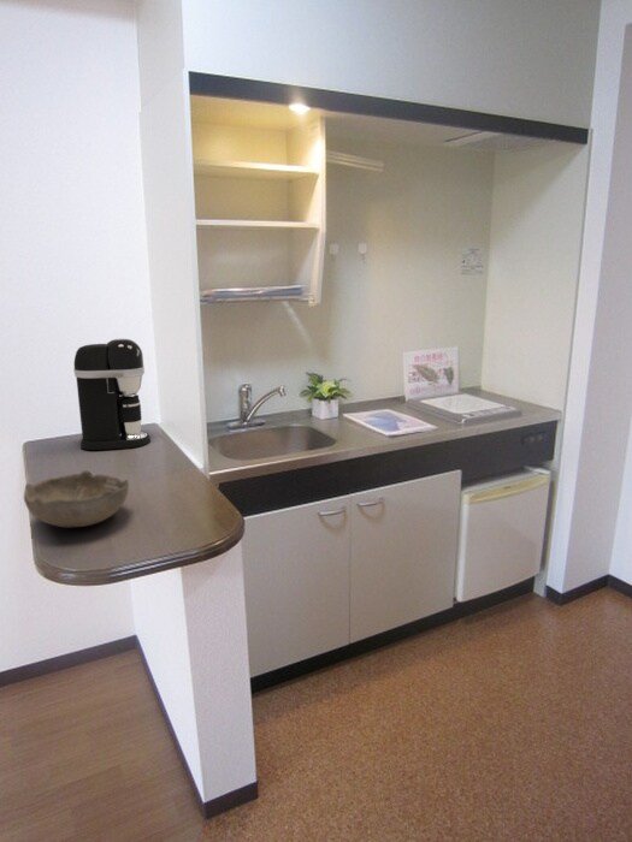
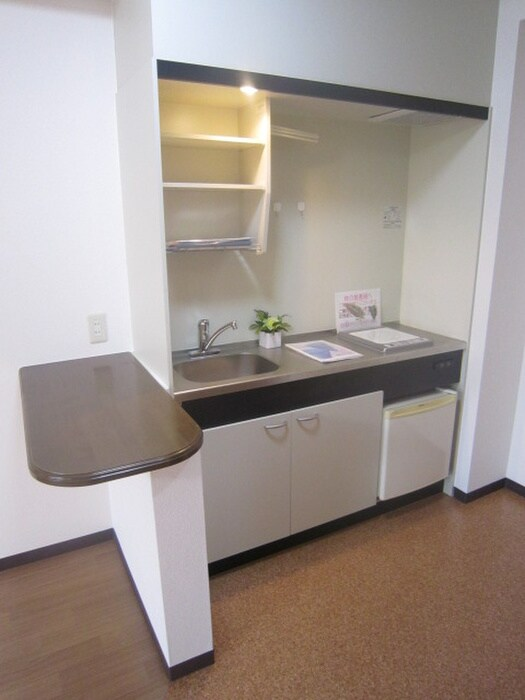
- coffee maker [72,337,152,451]
- bowl [23,469,130,529]
